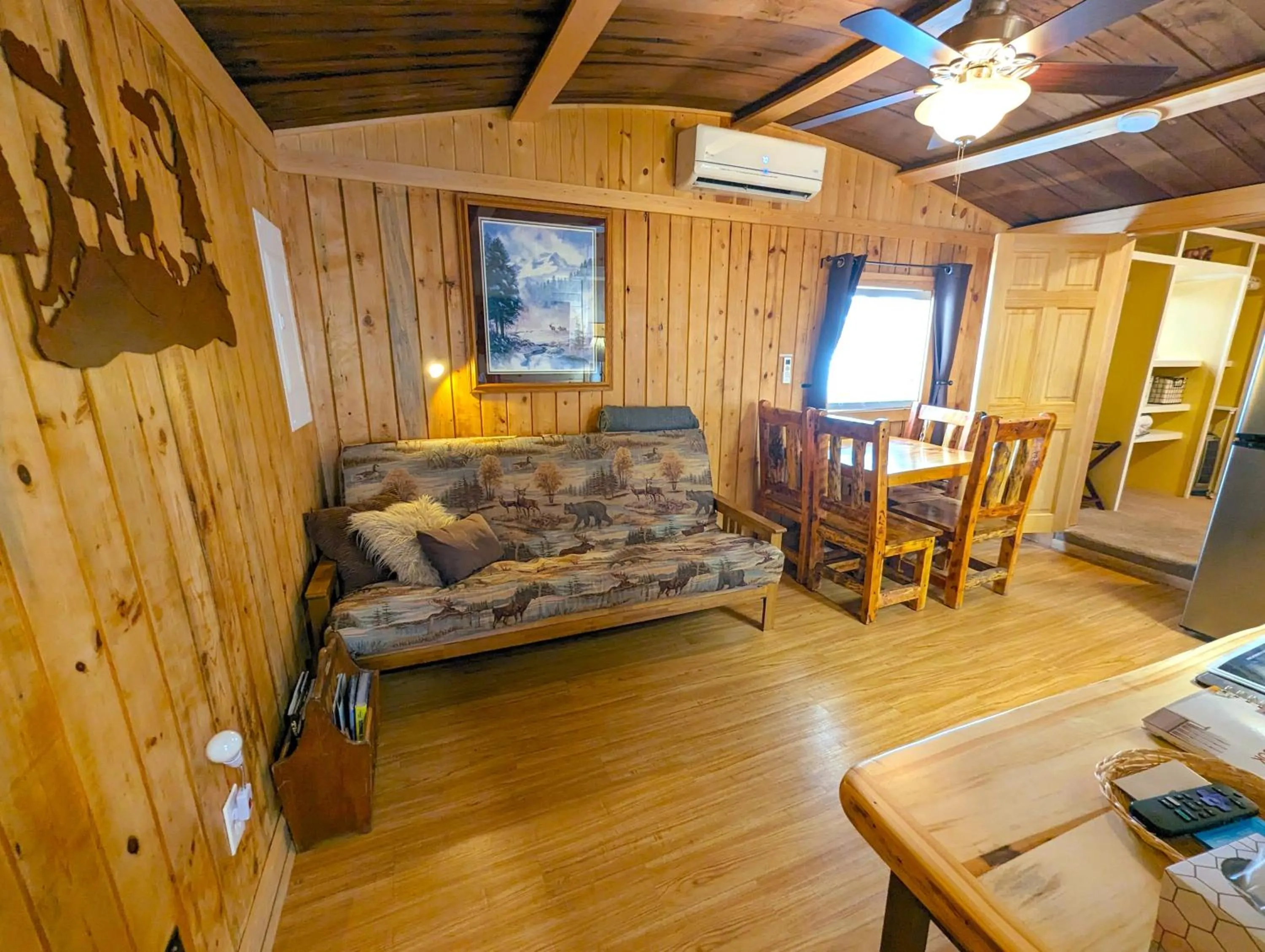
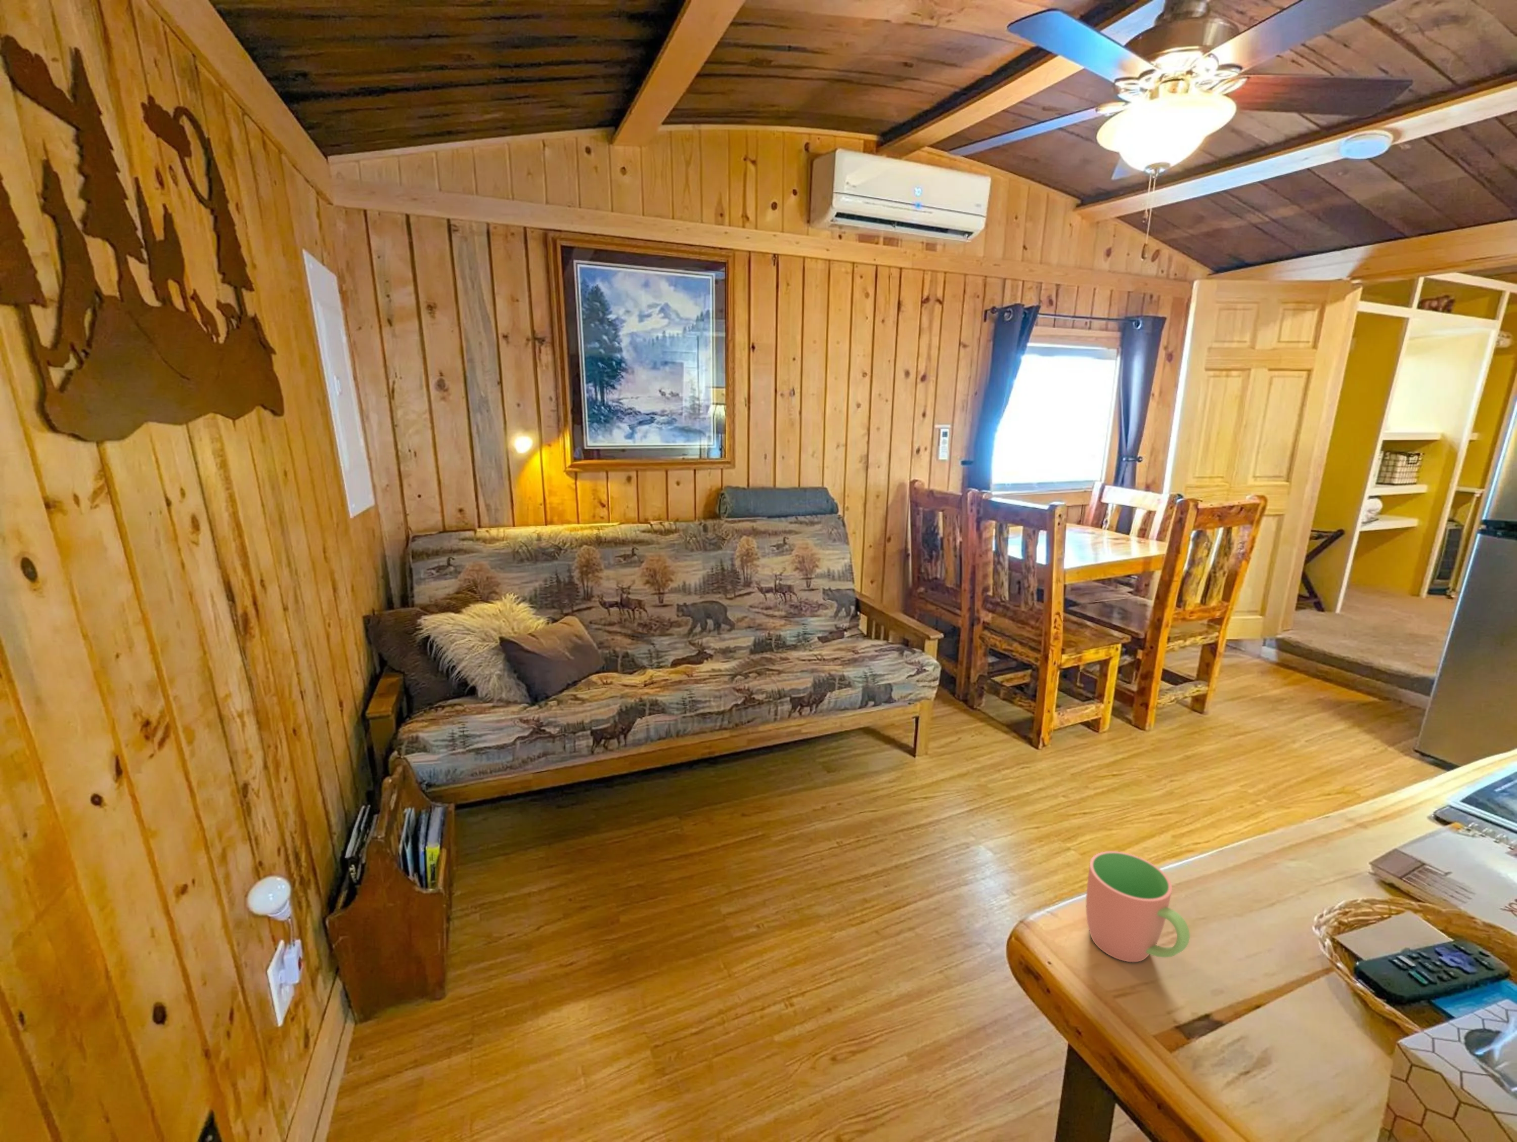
+ cup [1085,851,1191,962]
